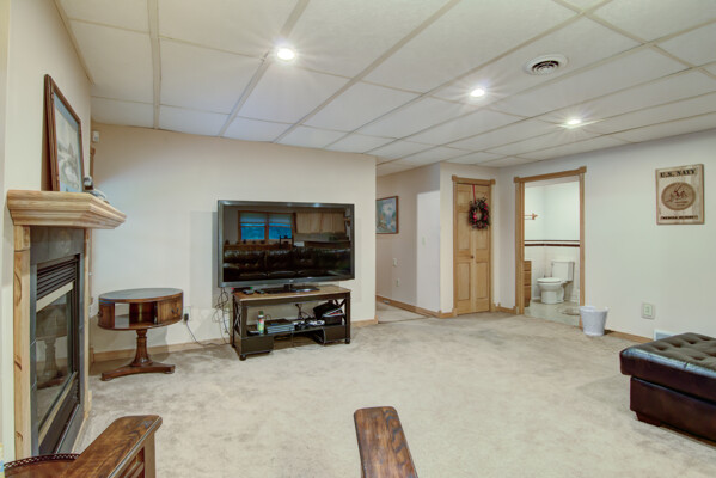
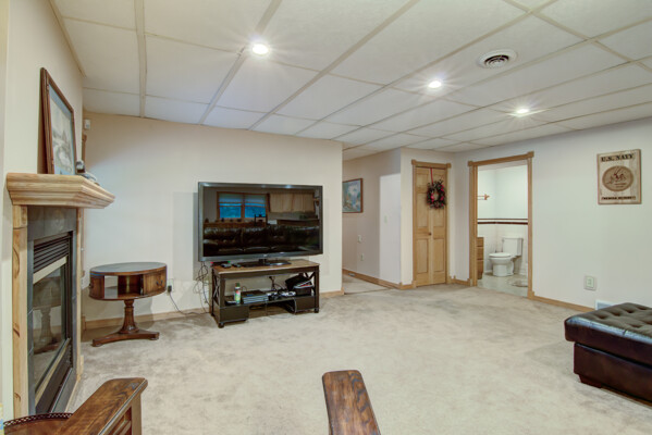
- wastebasket [577,305,610,337]
